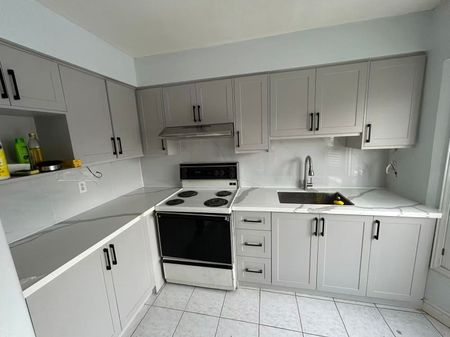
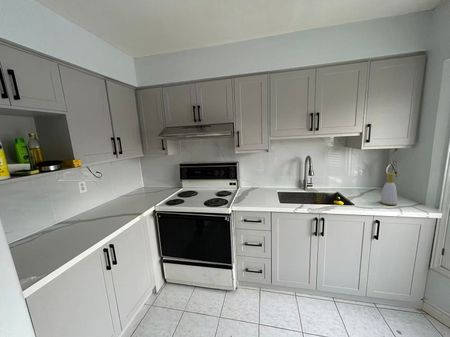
+ soap bottle [379,173,401,206]
